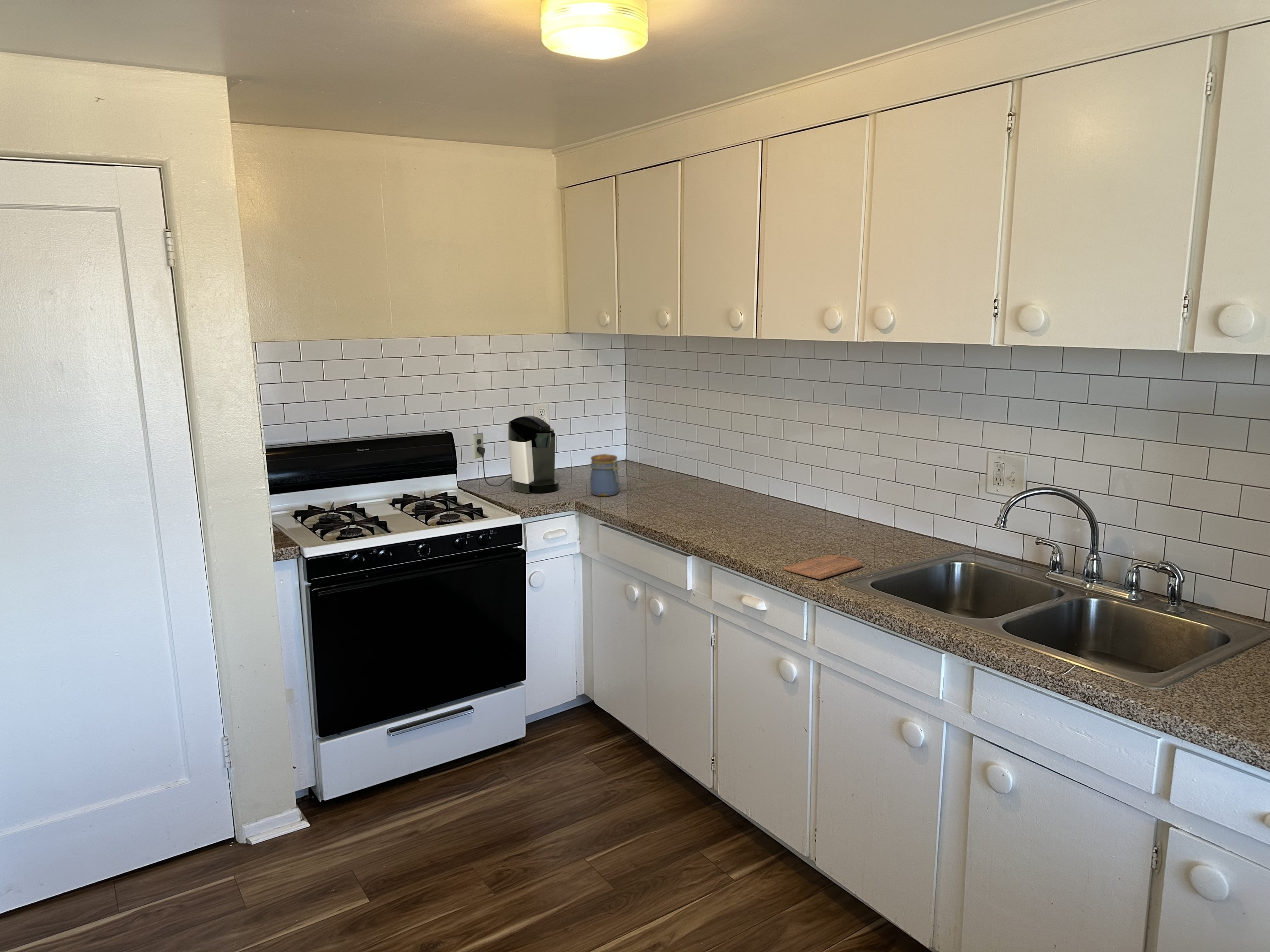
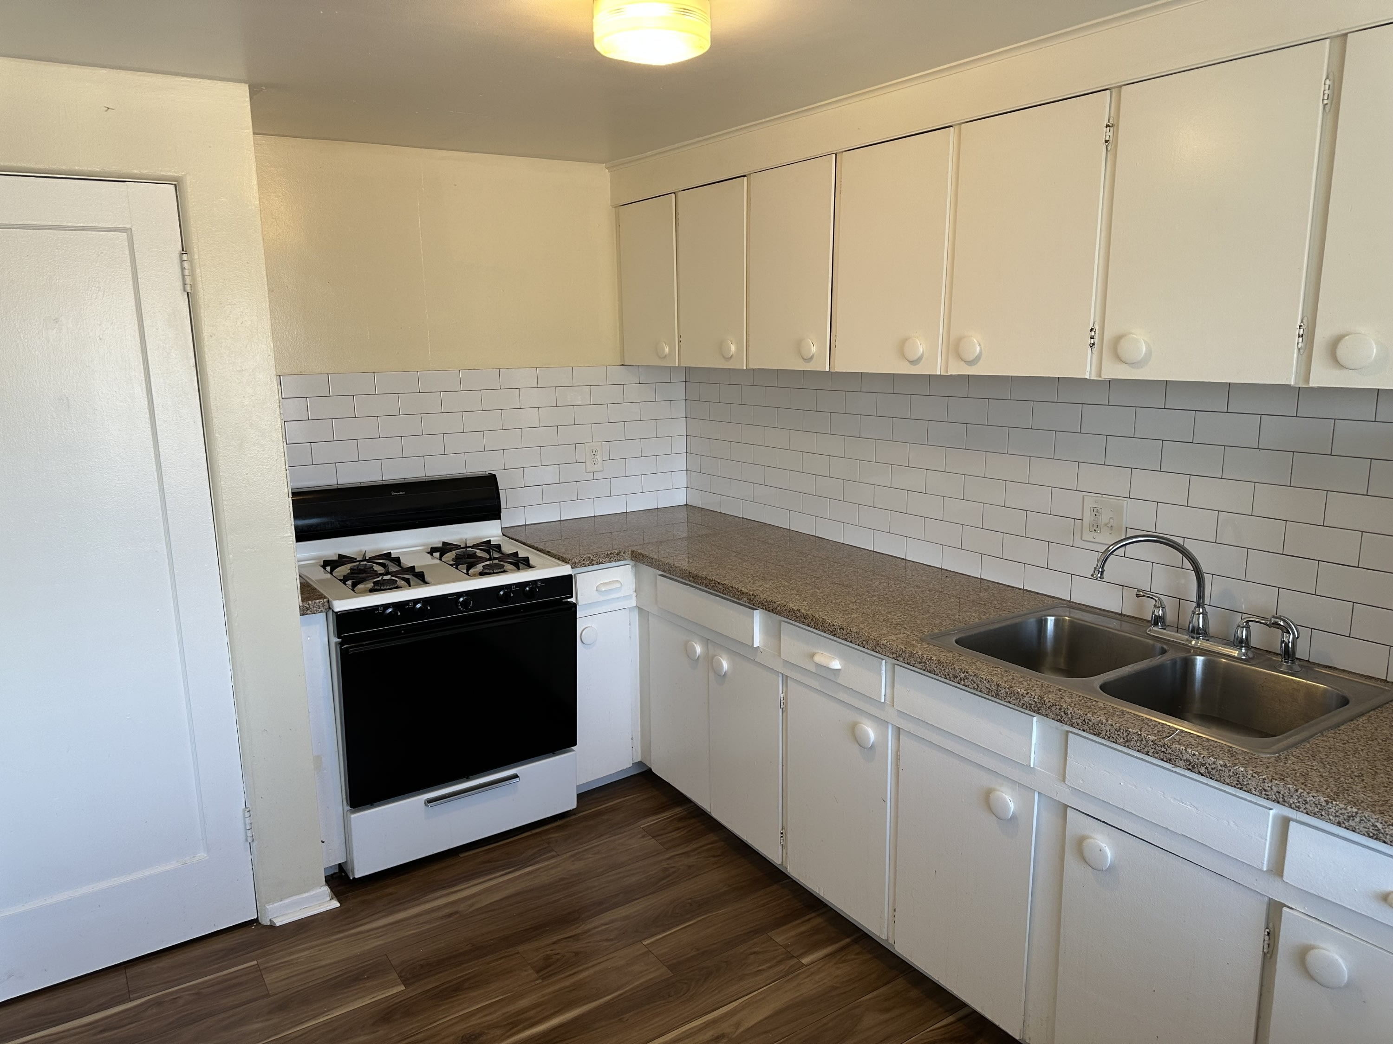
- jar [590,454,621,496]
- cutting board [783,555,863,580]
- coffee maker [472,415,560,494]
